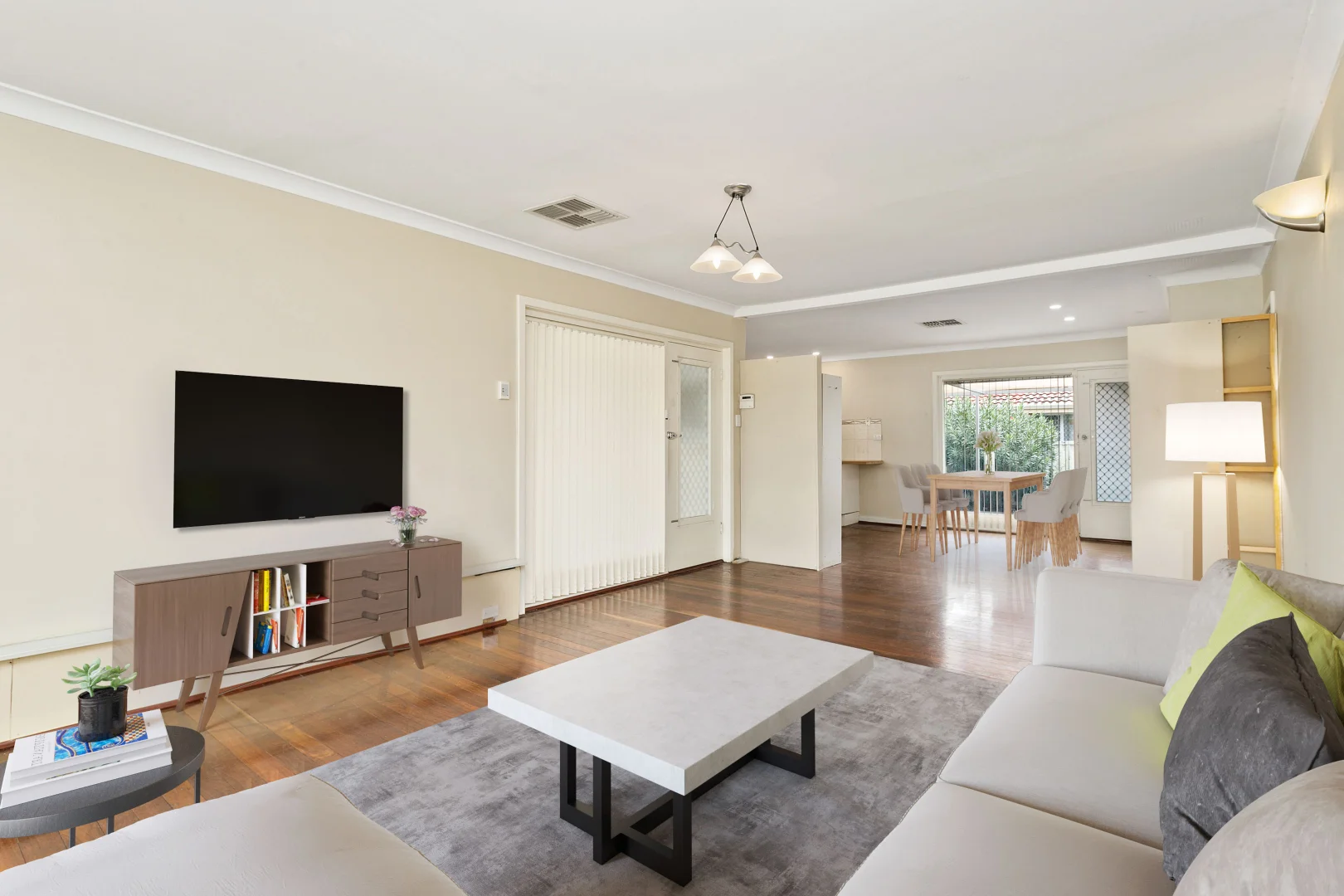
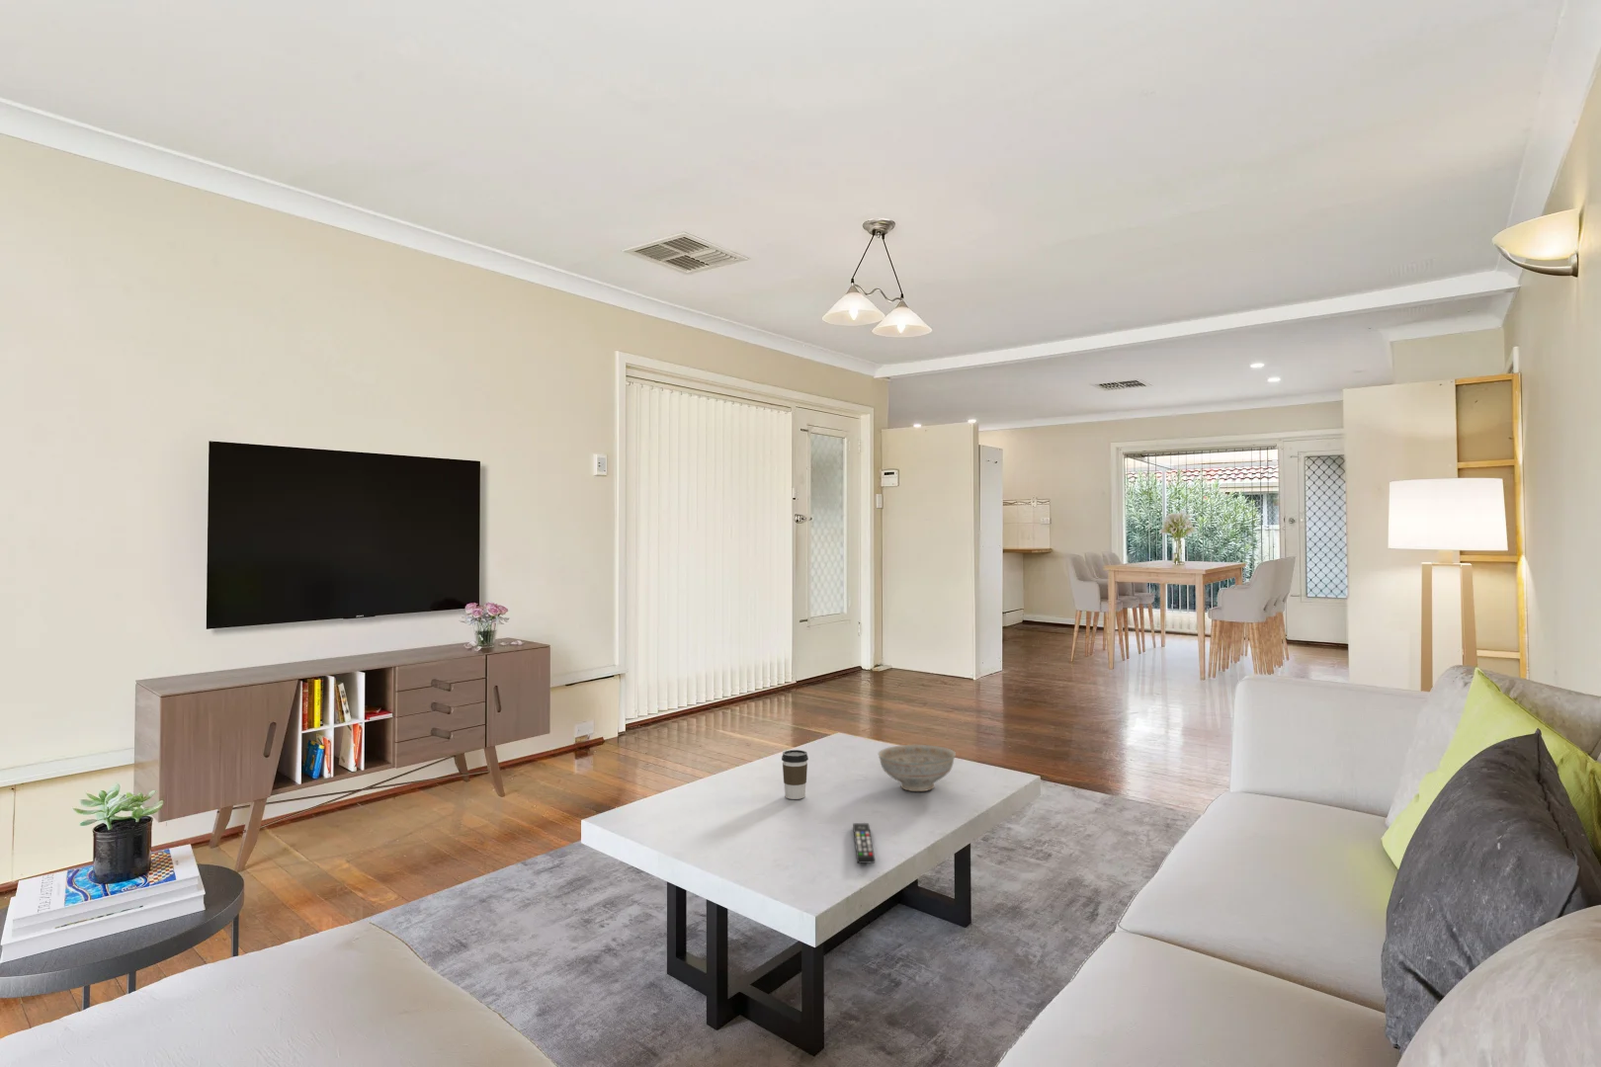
+ remote control [852,822,876,865]
+ coffee cup [780,749,809,800]
+ decorative bowl [877,744,957,792]
